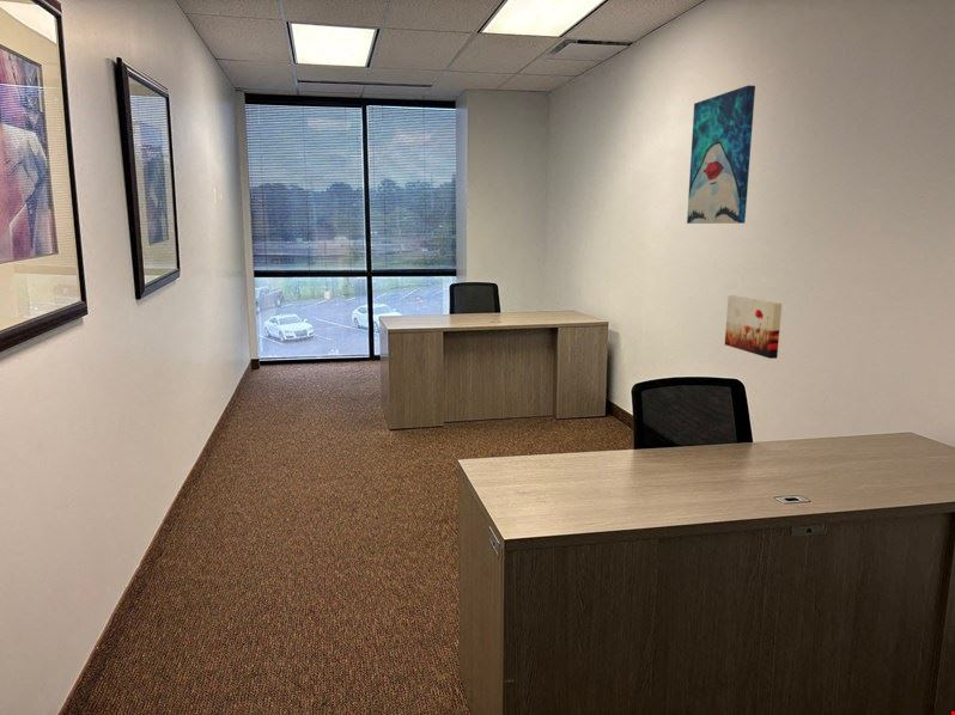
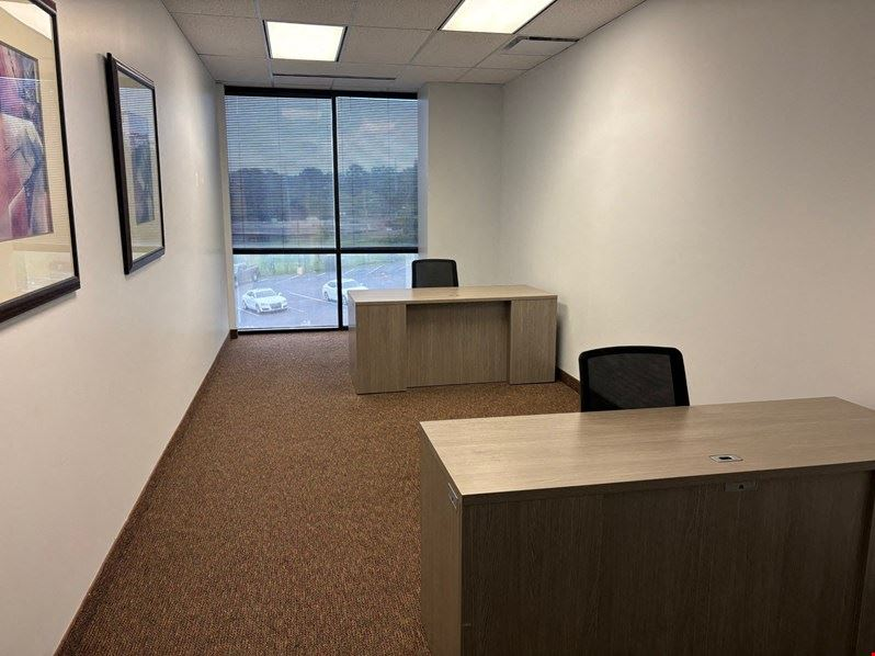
- wall art [724,294,783,360]
- wall art [686,84,756,225]
